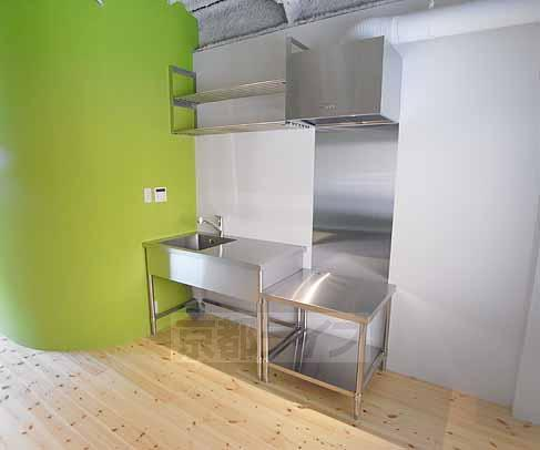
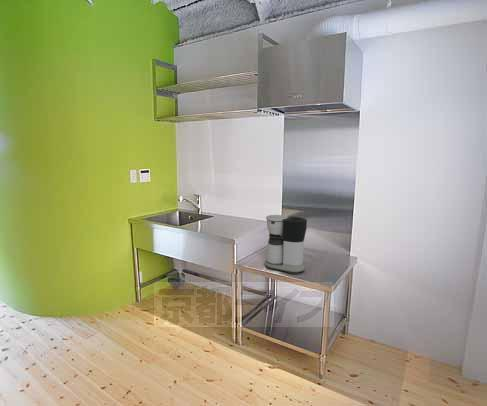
+ coffee maker [264,214,308,275]
